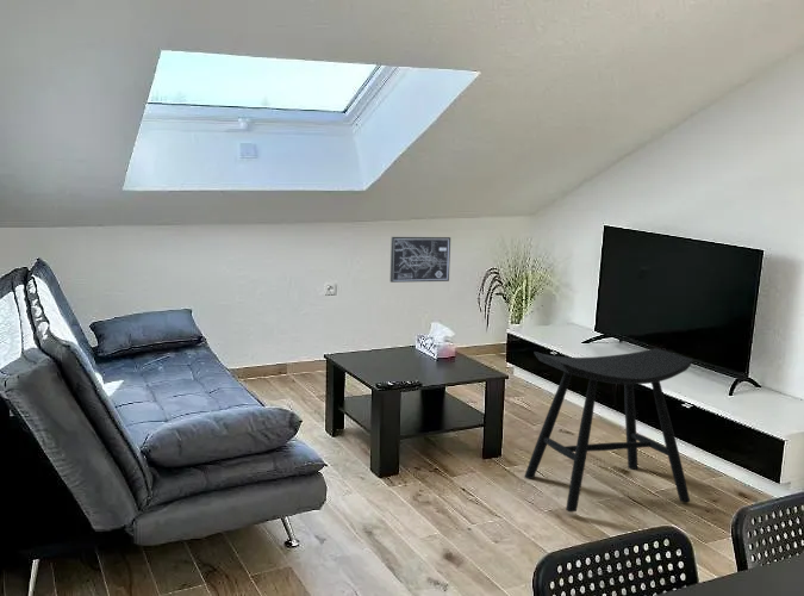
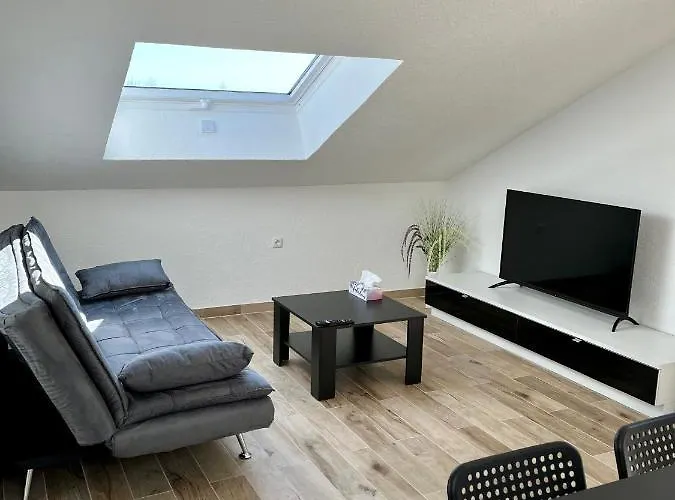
- wall art [389,236,451,284]
- stool [523,347,694,513]
